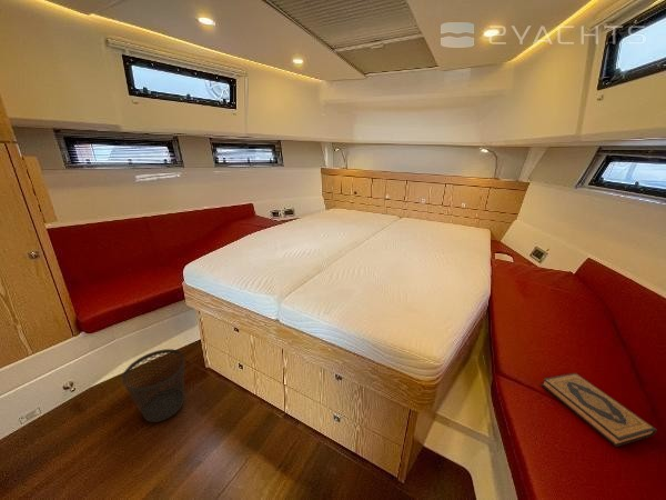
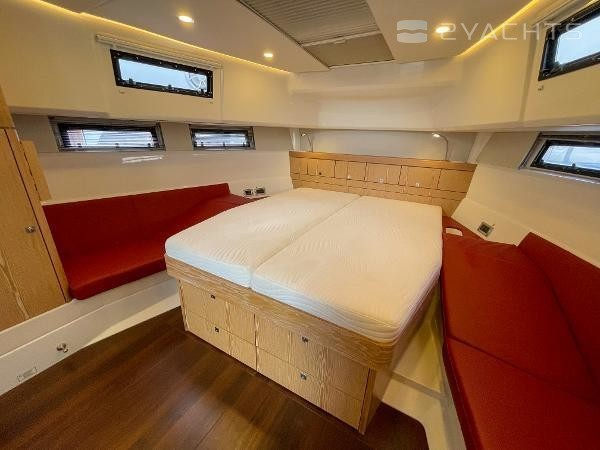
- wastebasket [121,348,185,423]
- hardback book [541,372,658,448]
